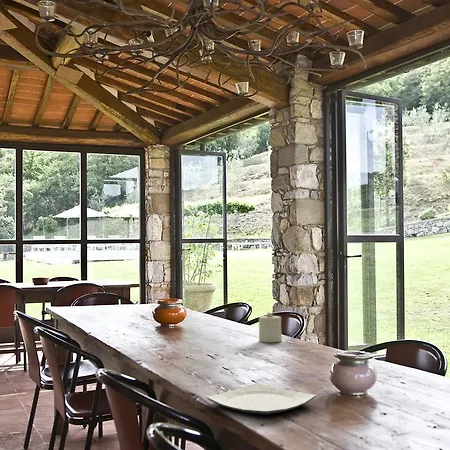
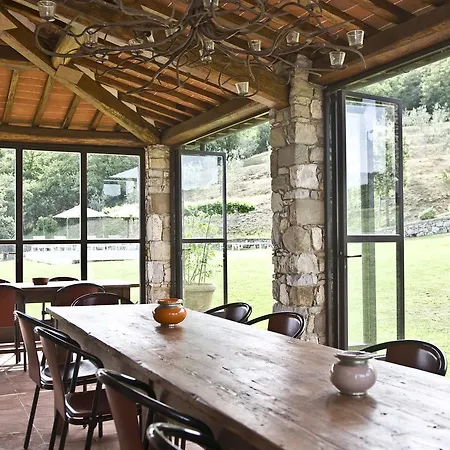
- plate [206,382,317,415]
- candle [258,311,283,343]
